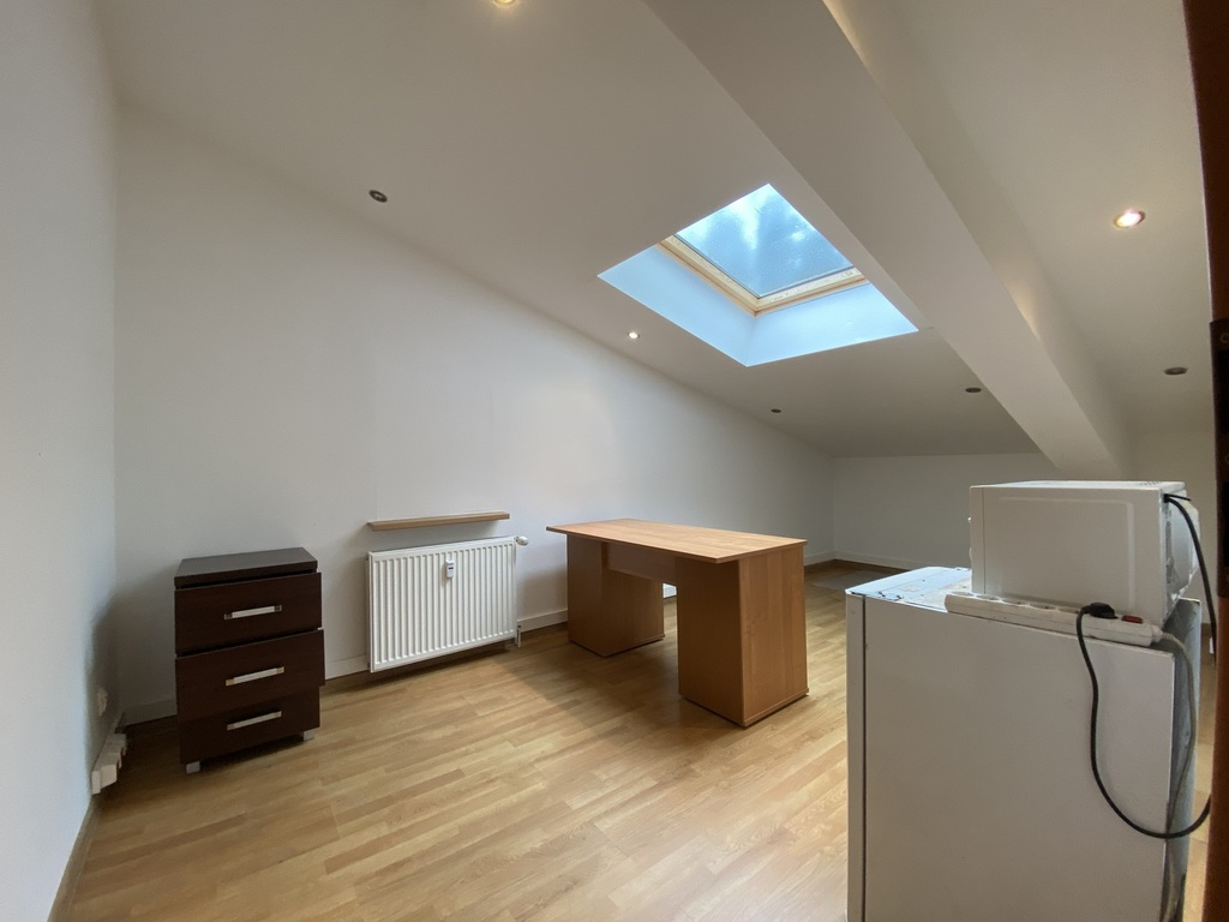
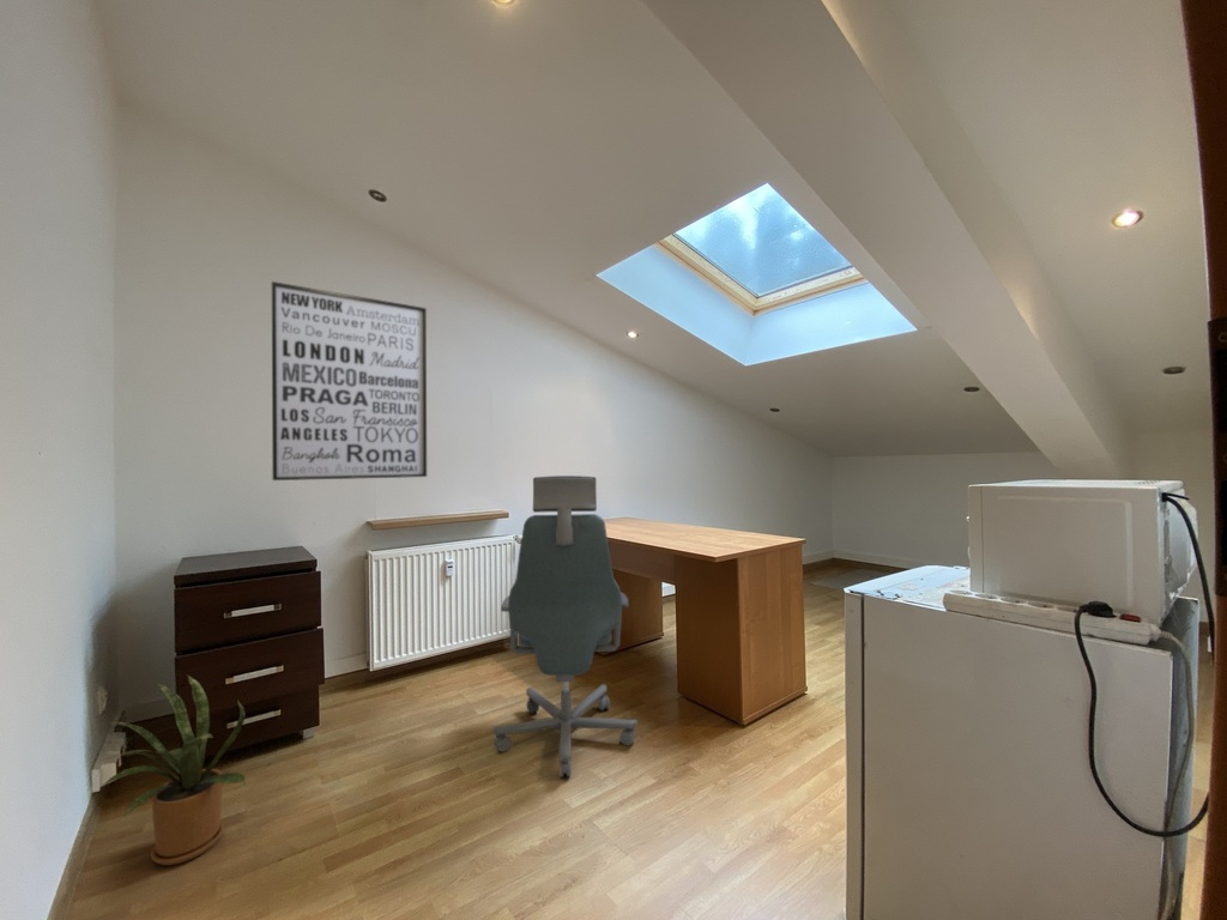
+ wall art [271,280,428,482]
+ house plant [101,674,247,866]
+ office chair [491,474,639,779]
